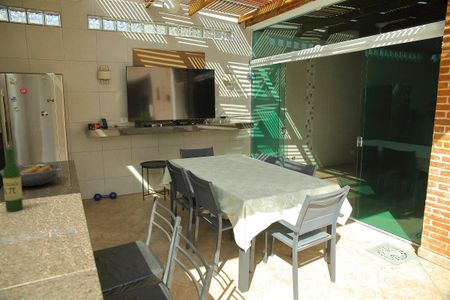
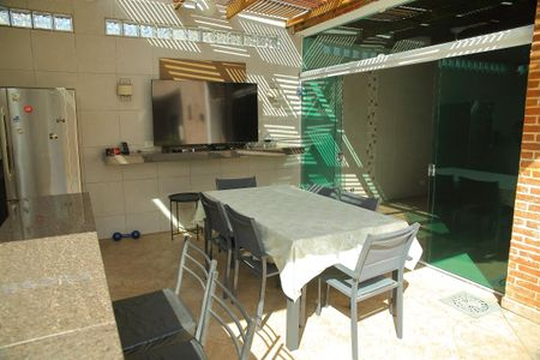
- wine bottle [2,147,24,212]
- fruit bowl [0,163,63,187]
